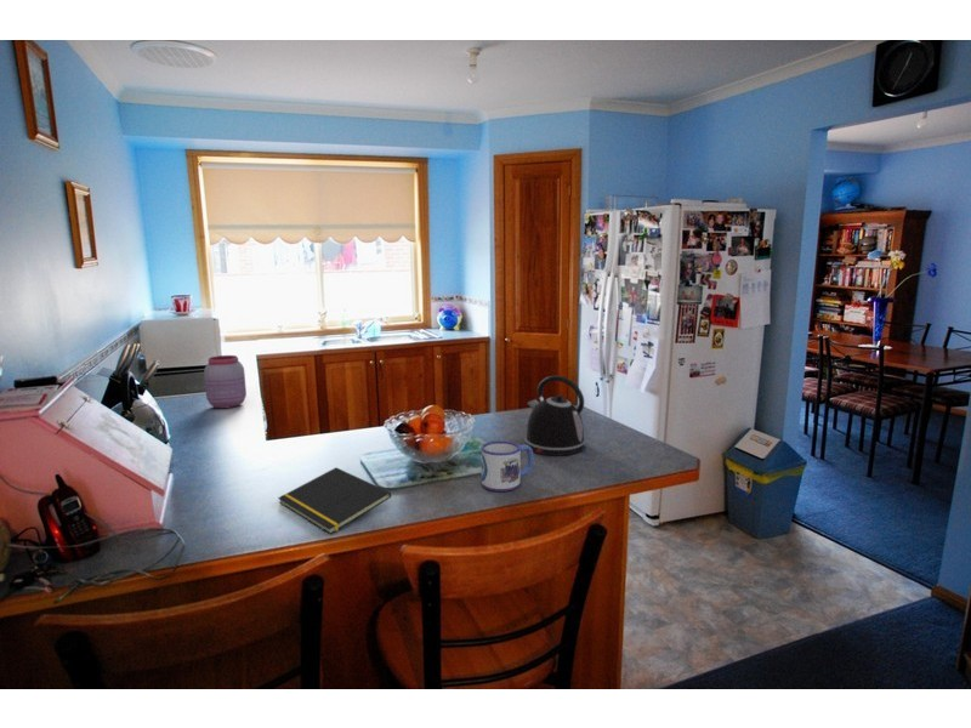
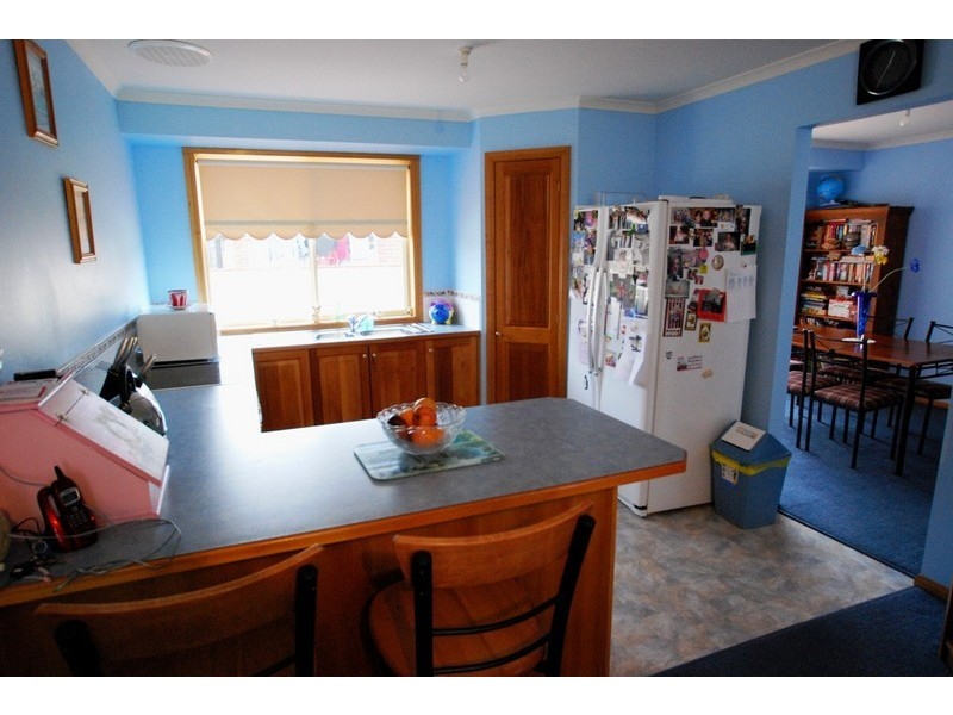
- notepad [277,466,392,535]
- mug [479,439,535,493]
- kettle [524,375,587,457]
- jar [203,354,248,410]
